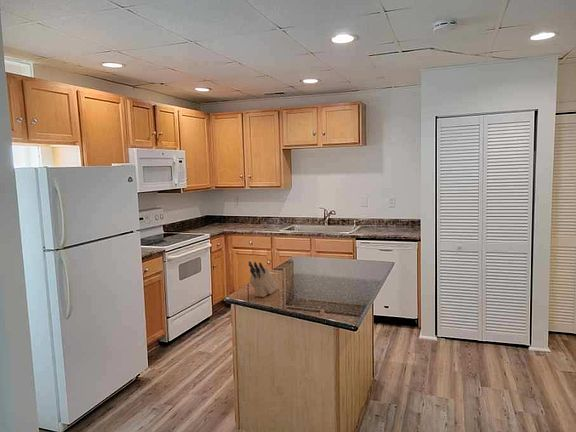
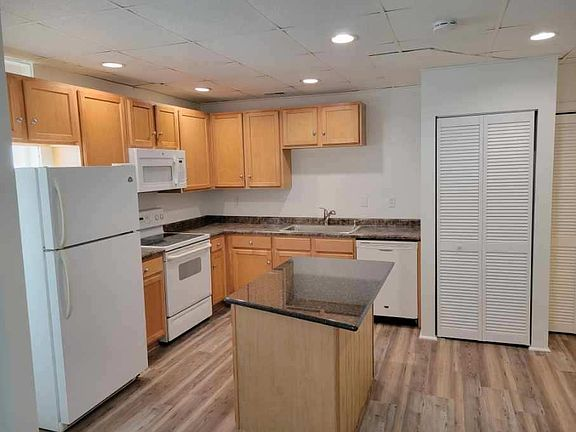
- knife block [248,260,279,298]
